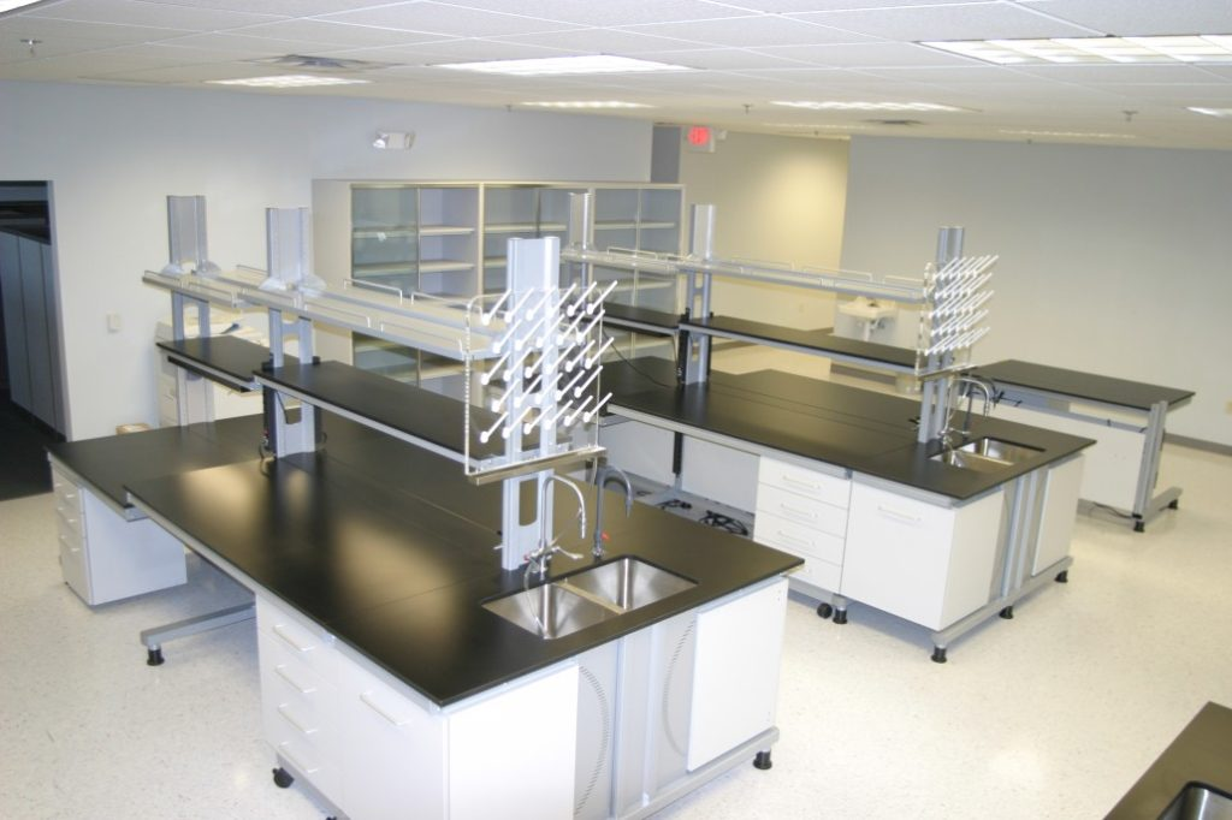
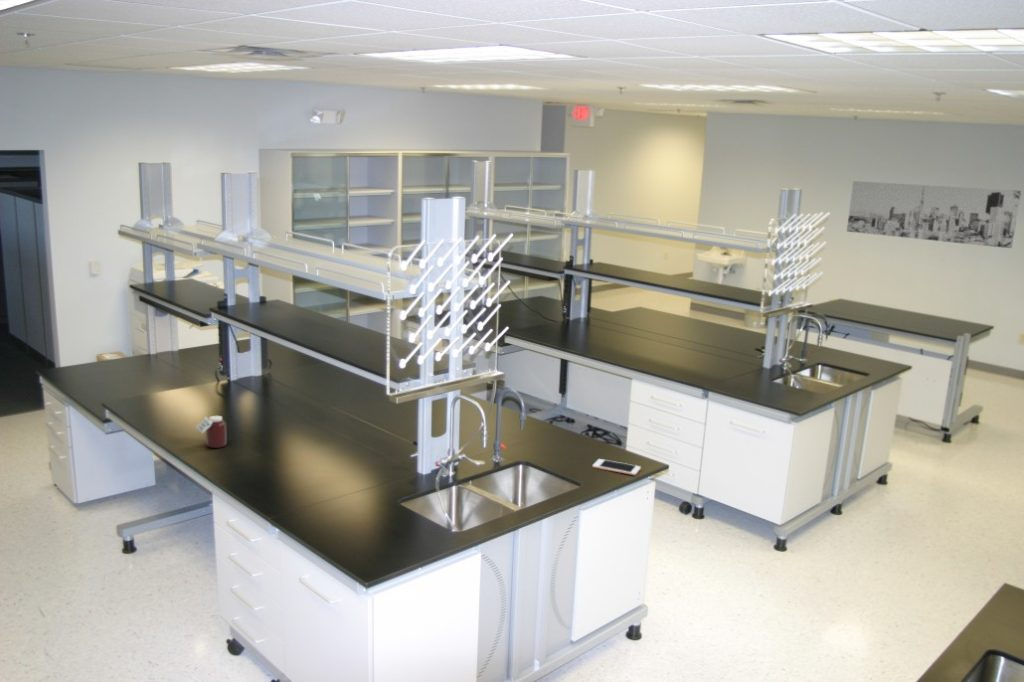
+ cell phone [591,458,642,476]
+ wall art [846,180,1022,249]
+ jar [194,415,227,449]
